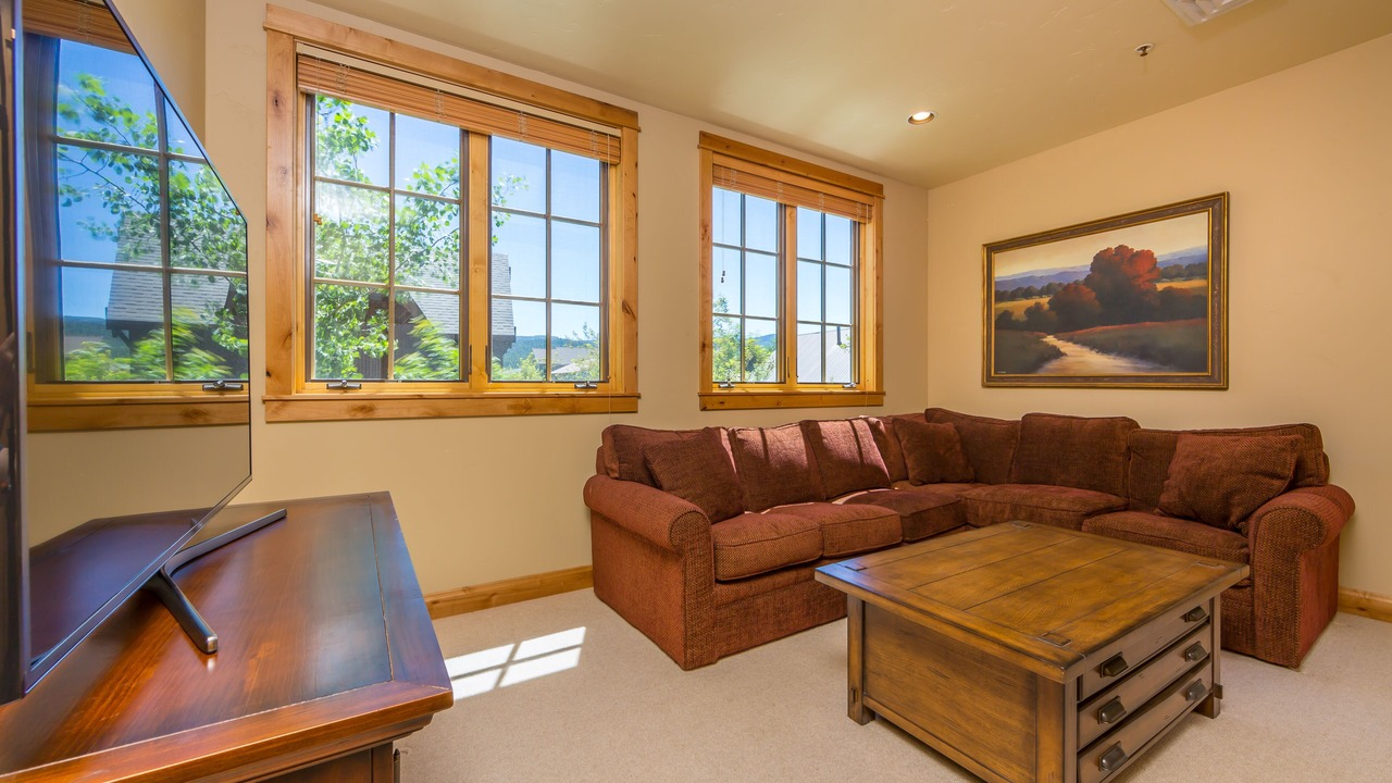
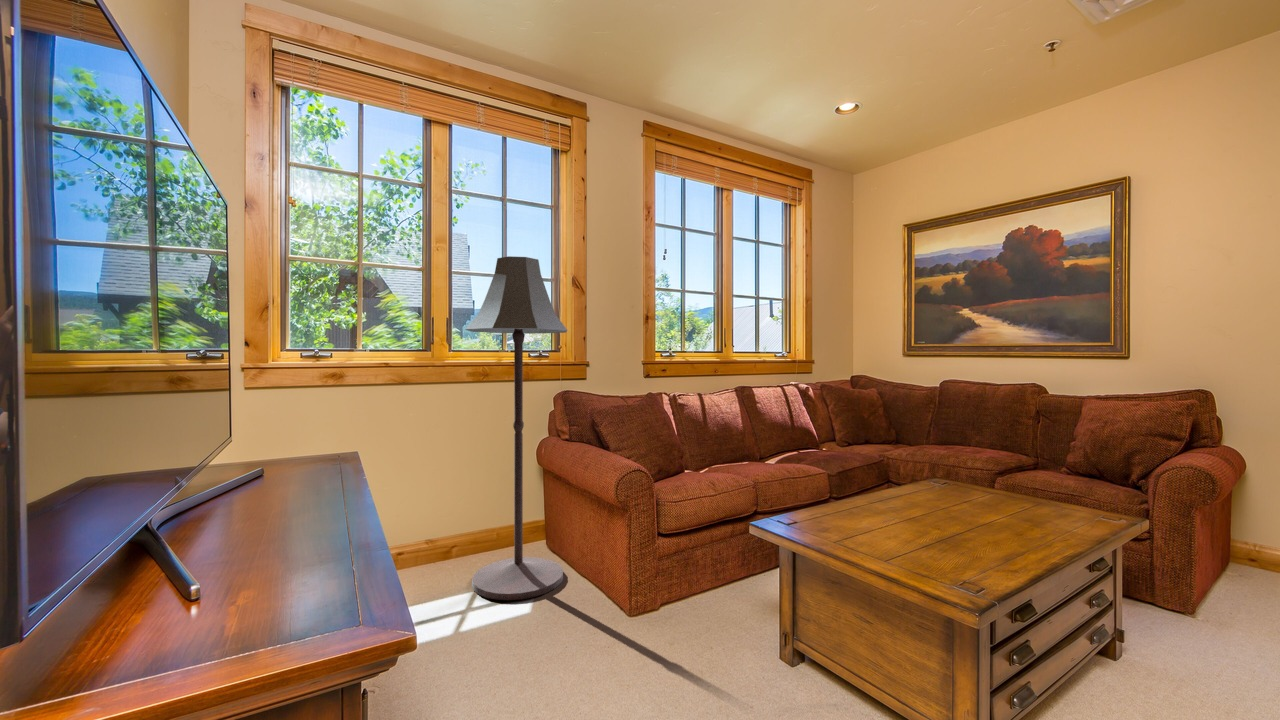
+ floor lamp [465,255,568,601]
